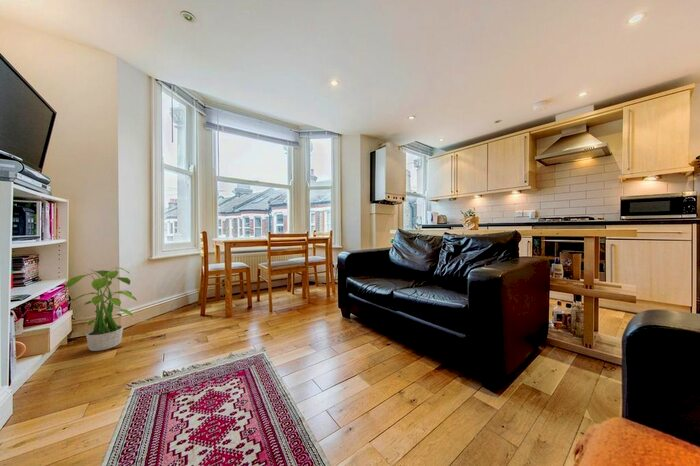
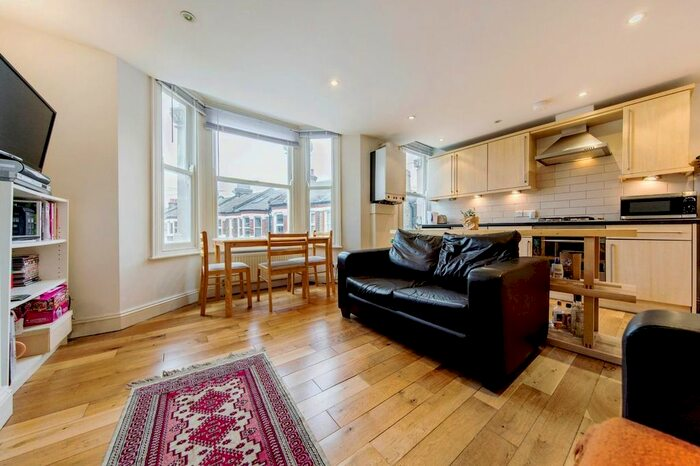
- potted plant [63,266,138,352]
